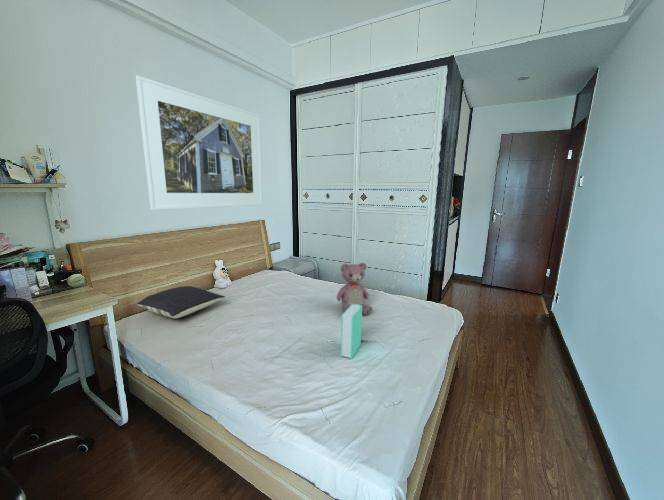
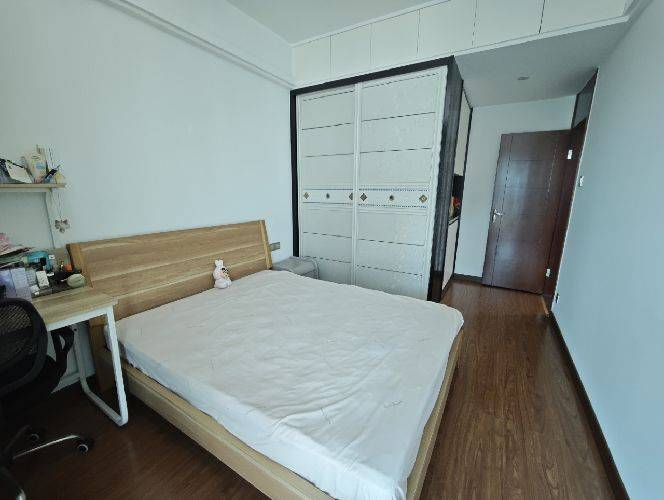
- pillow [136,285,226,319]
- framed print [135,74,264,211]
- teddy bear [336,262,373,316]
- book [340,304,363,360]
